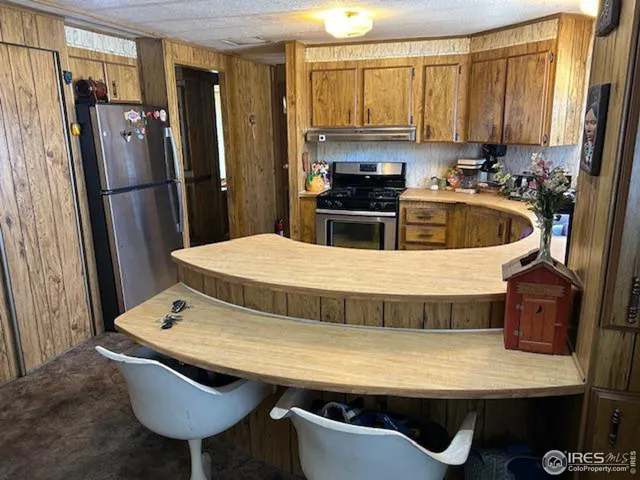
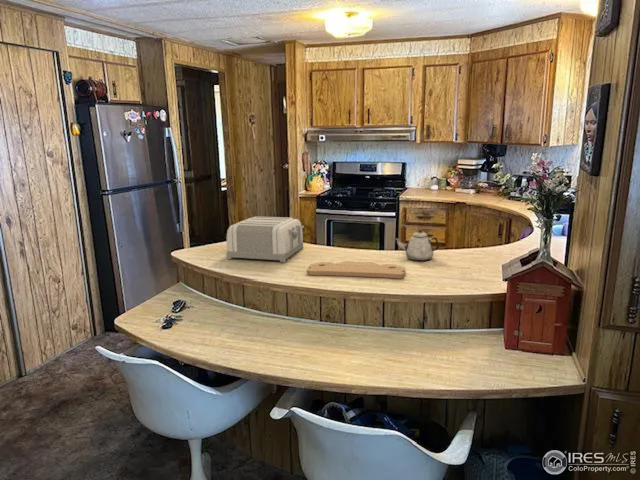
+ toaster [226,215,305,263]
+ teapot [394,229,440,262]
+ cutting board [306,260,406,279]
